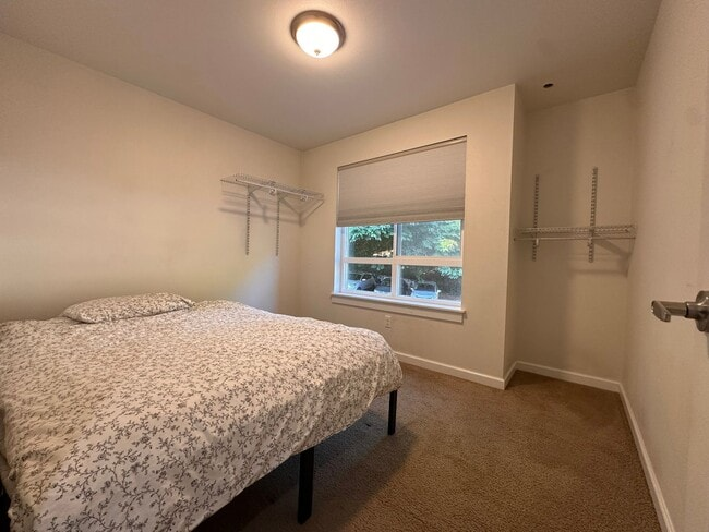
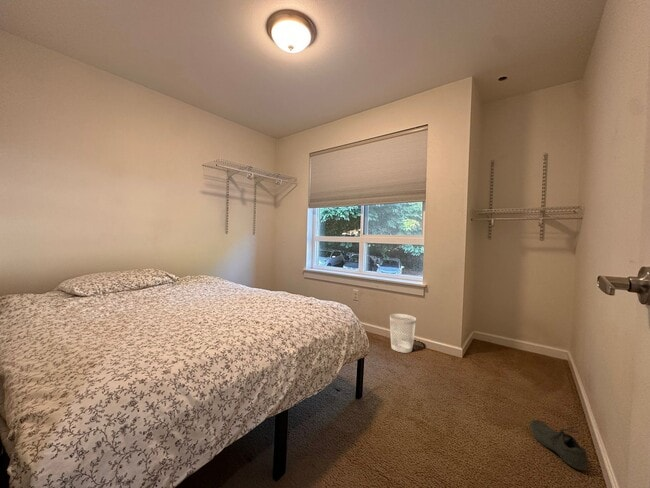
+ wastebasket [389,313,417,354]
+ arctic [529,419,589,472]
